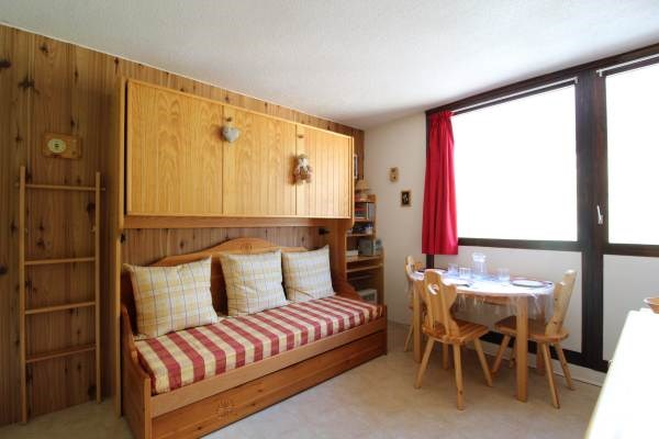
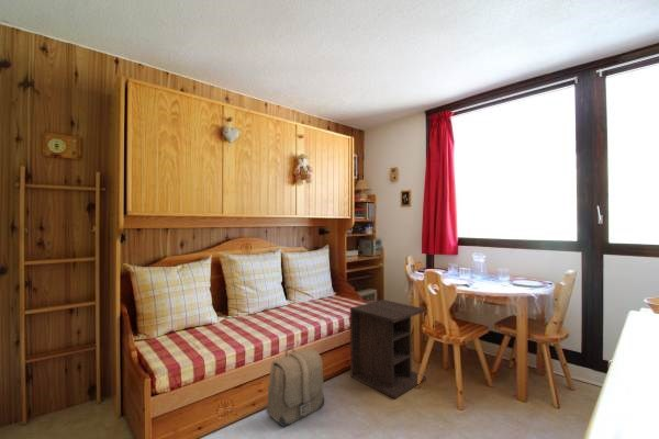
+ backpack [265,346,325,427]
+ nightstand [349,299,427,399]
